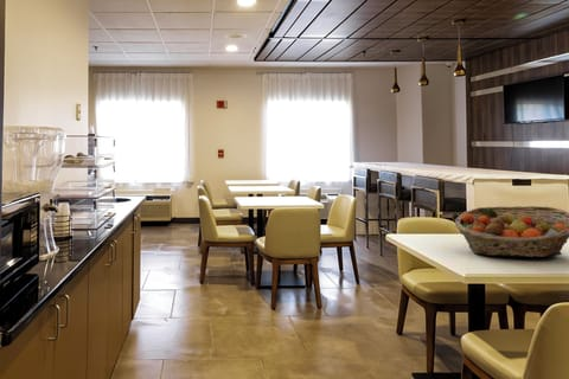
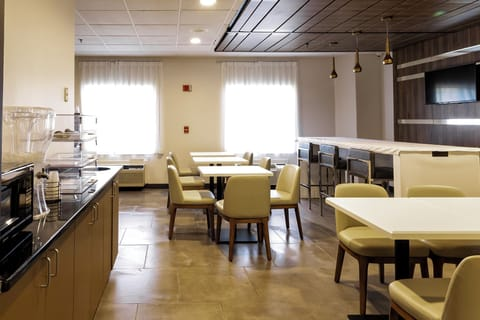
- fruit basket [454,205,569,258]
